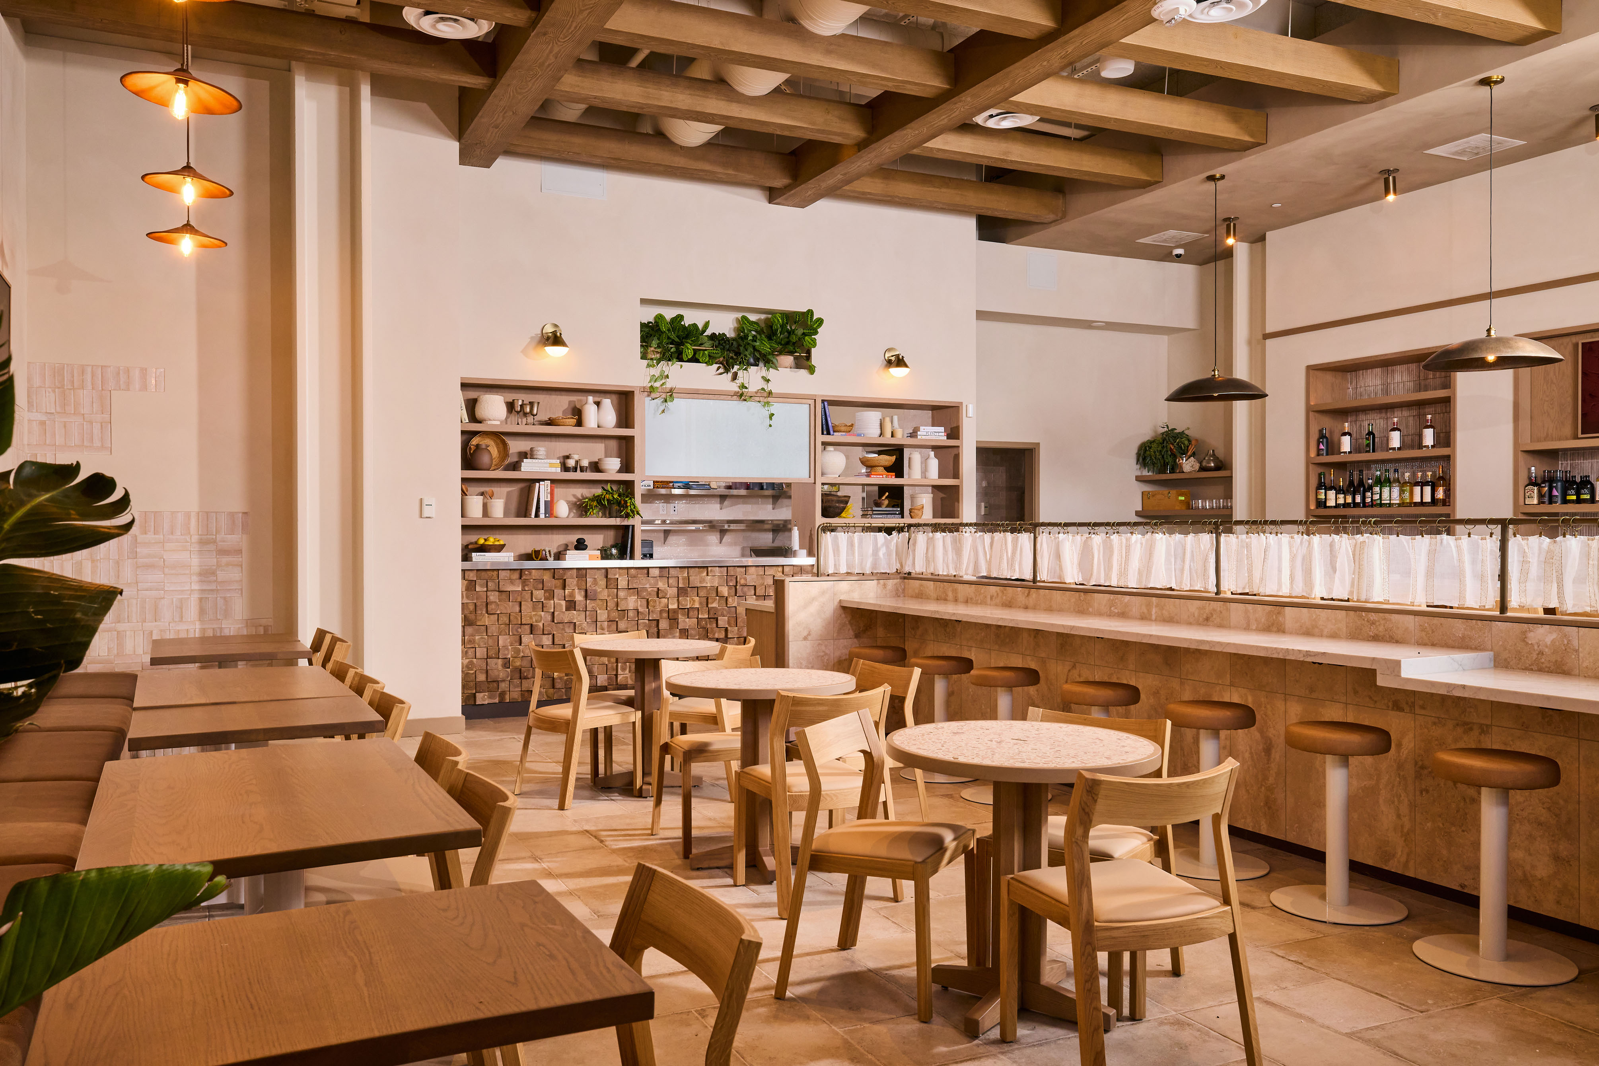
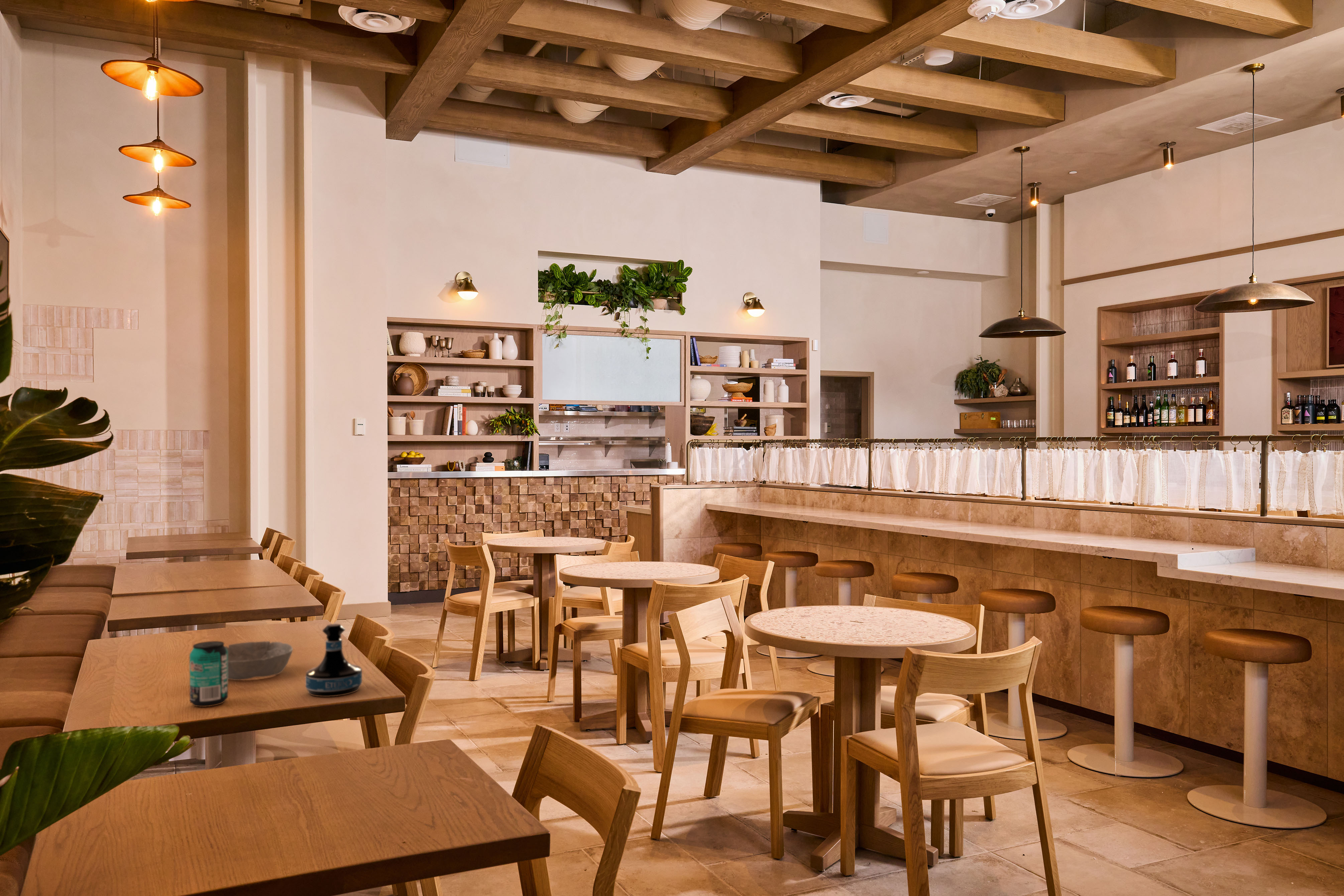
+ tequila bottle [305,623,362,697]
+ beverage can [189,641,228,707]
+ bowl [225,641,293,681]
